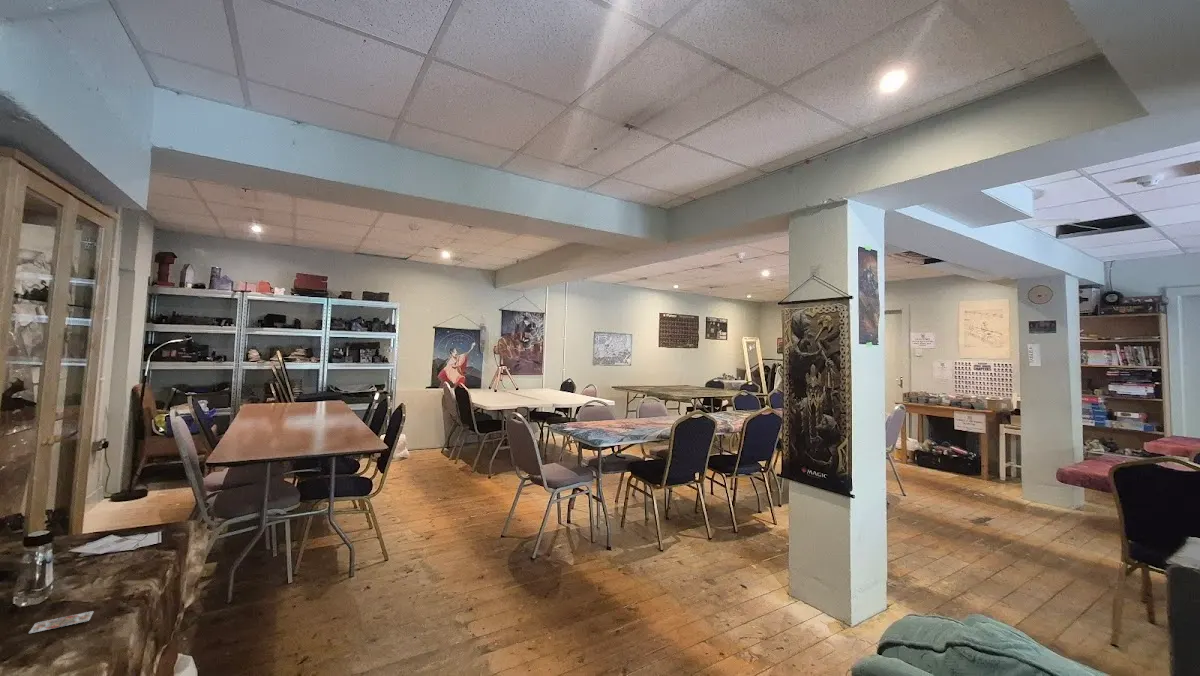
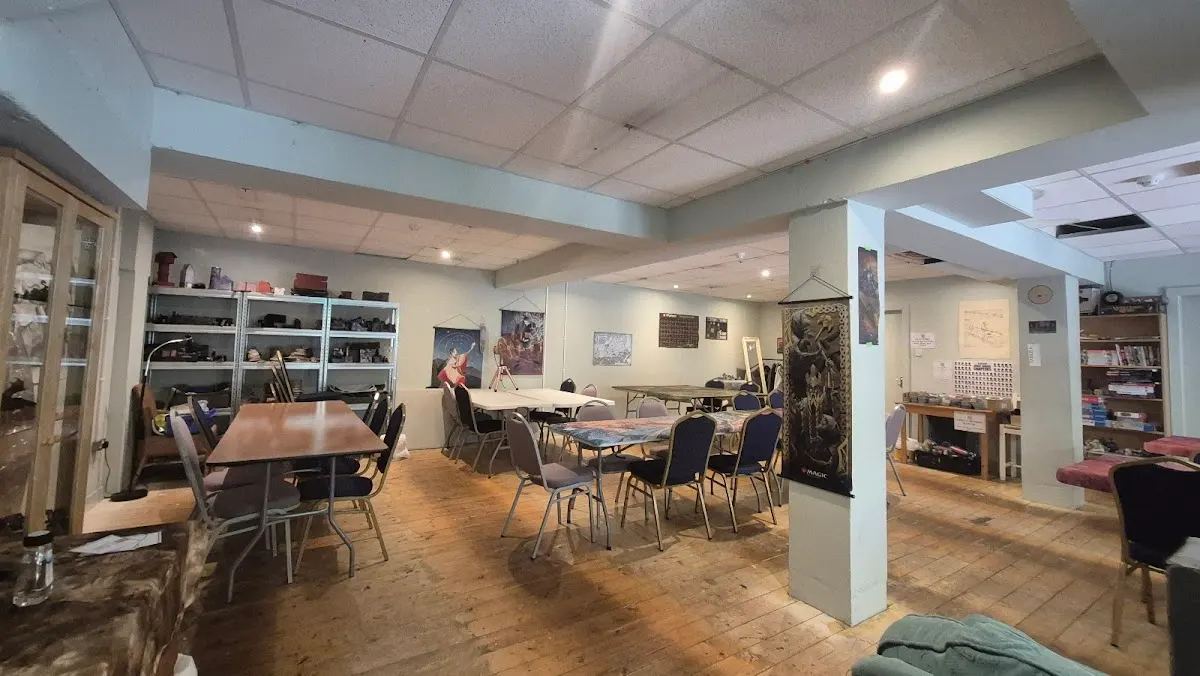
- playing card [28,610,95,634]
